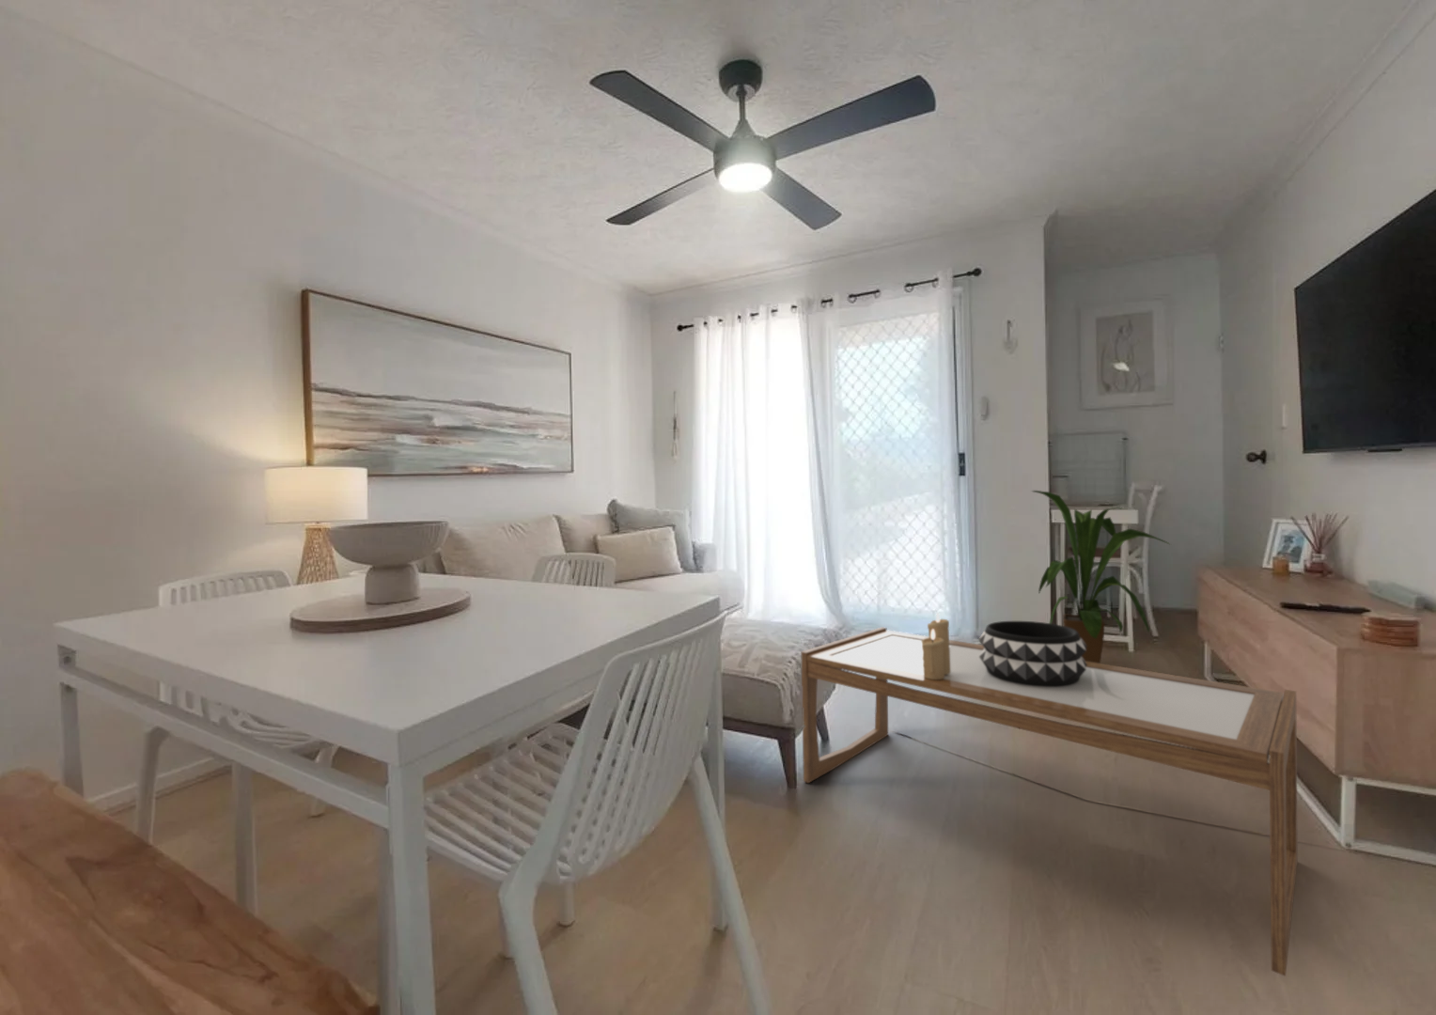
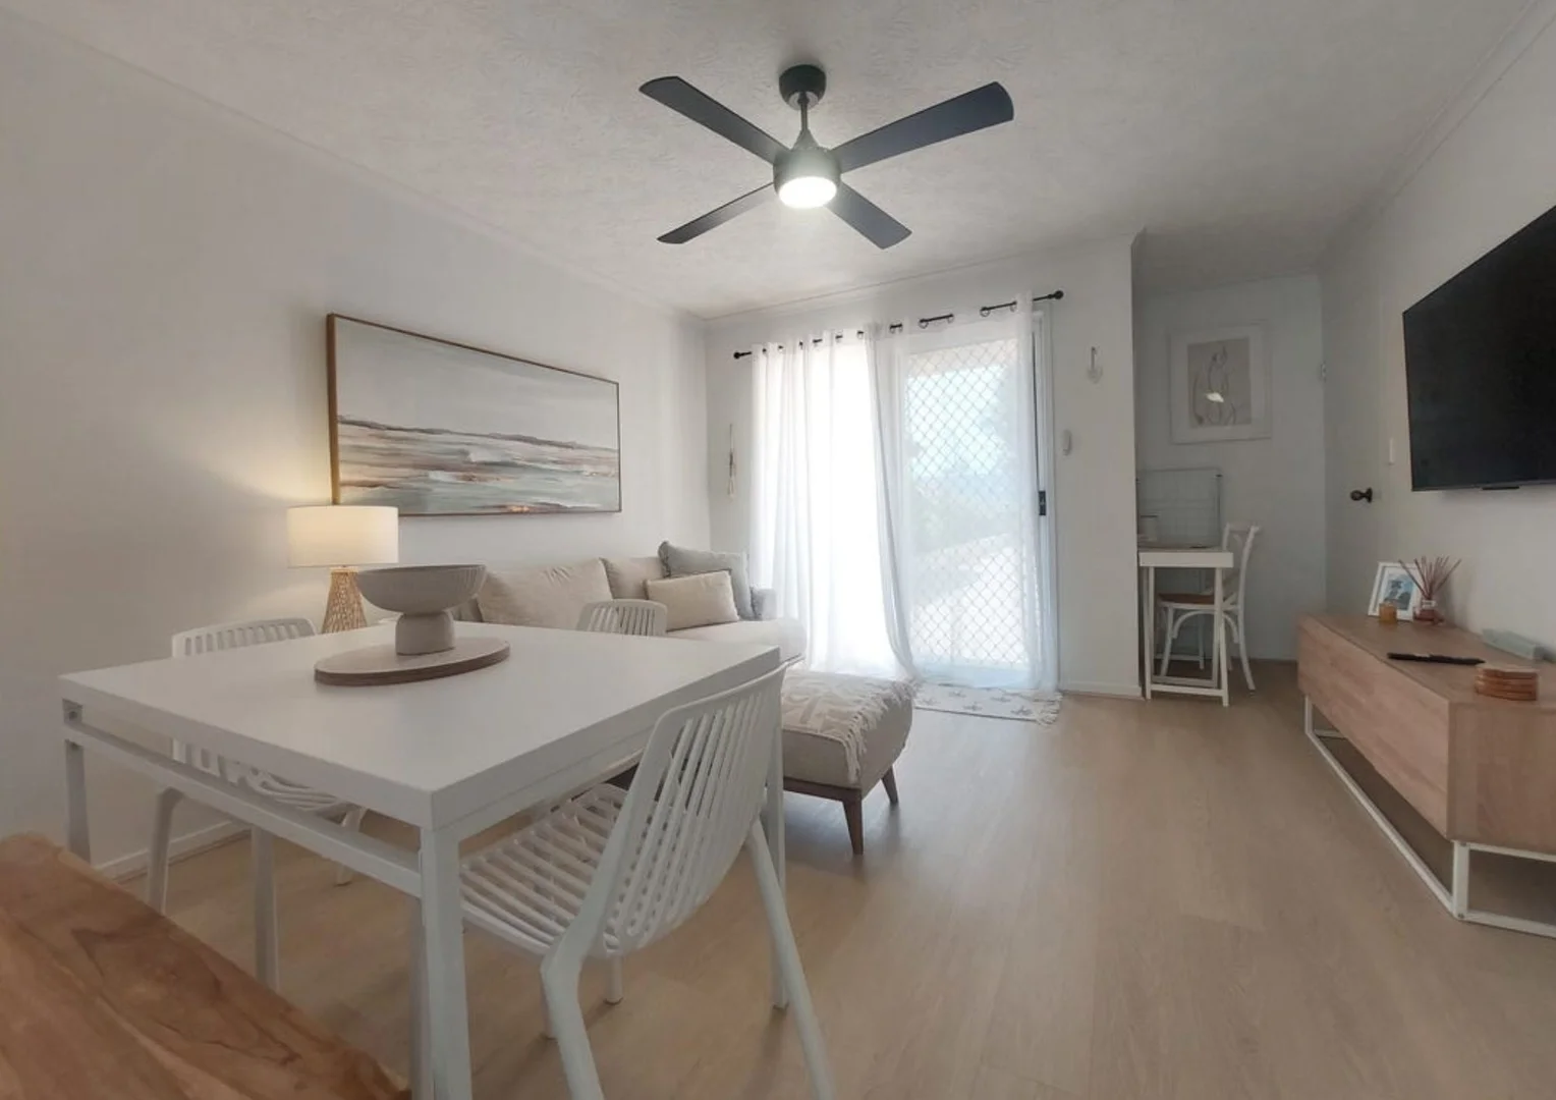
- coffee table [800,626,1299,978]
- candle [921,612,950,680]
- decorative bowl [978,621,1088,687]
- house plant [1029,490,1172,663]
